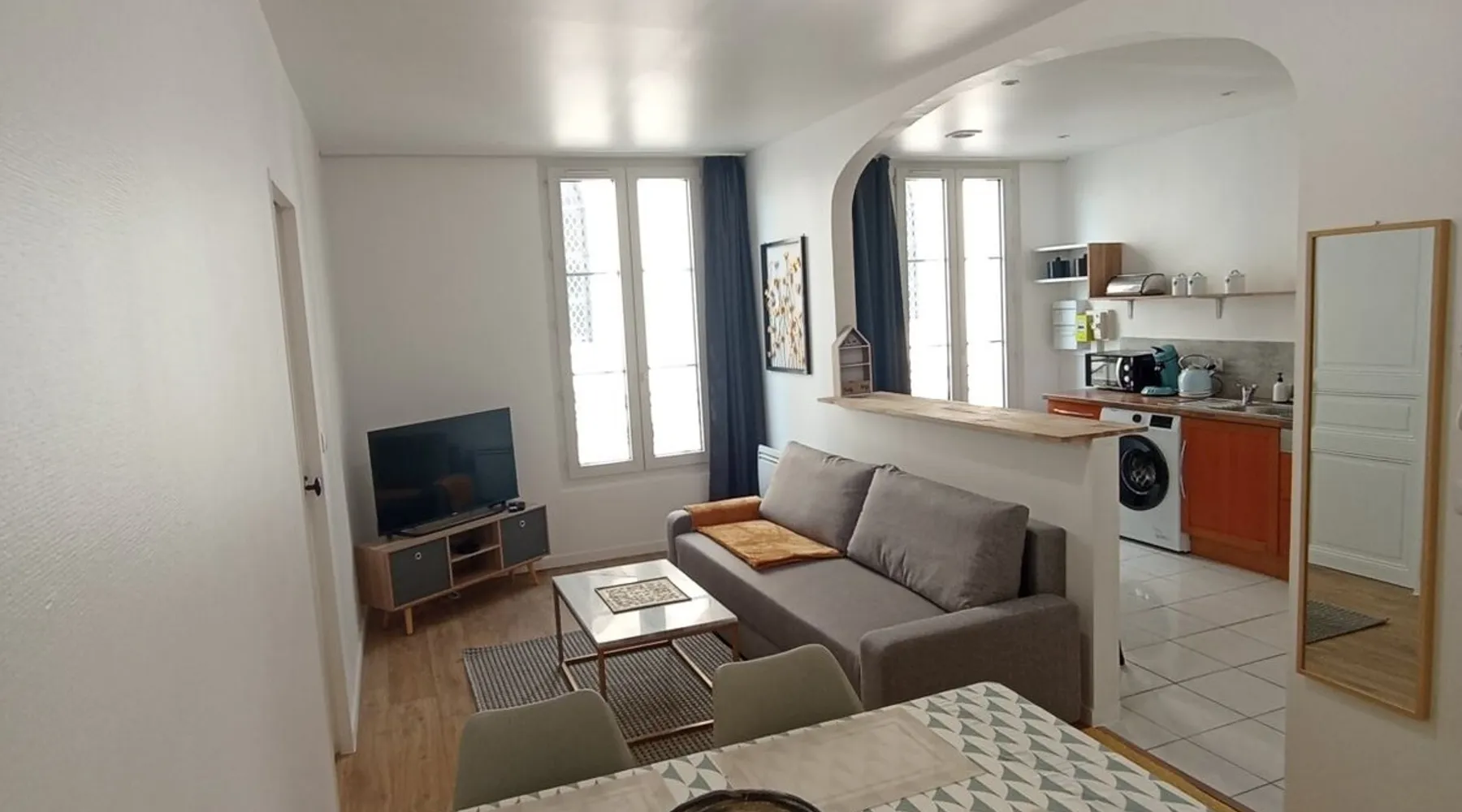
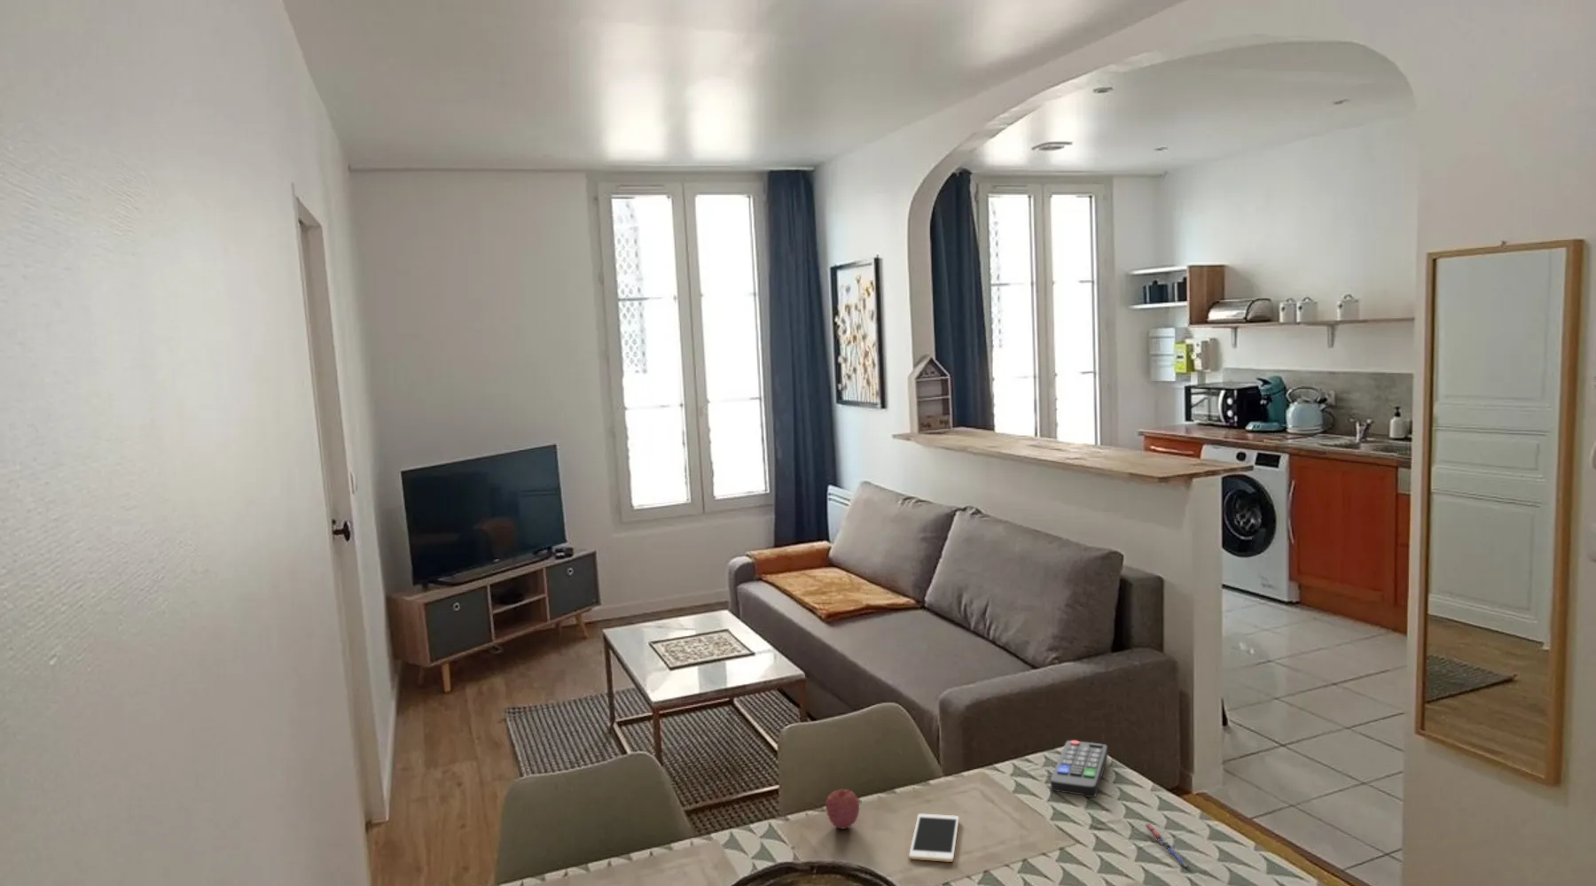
+ pen [1145,823,1190,869]
+ cell phone [908,813,960,863]
+ fruit [824,788,861,830]
+ remote control [1050,739,1108,799]
